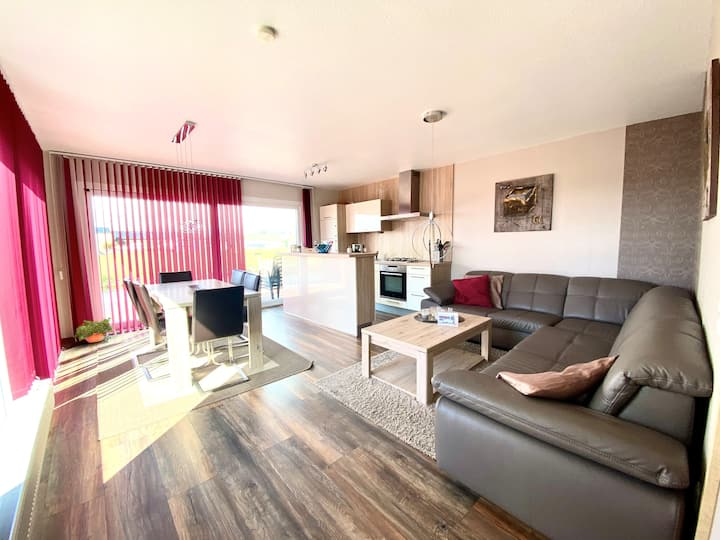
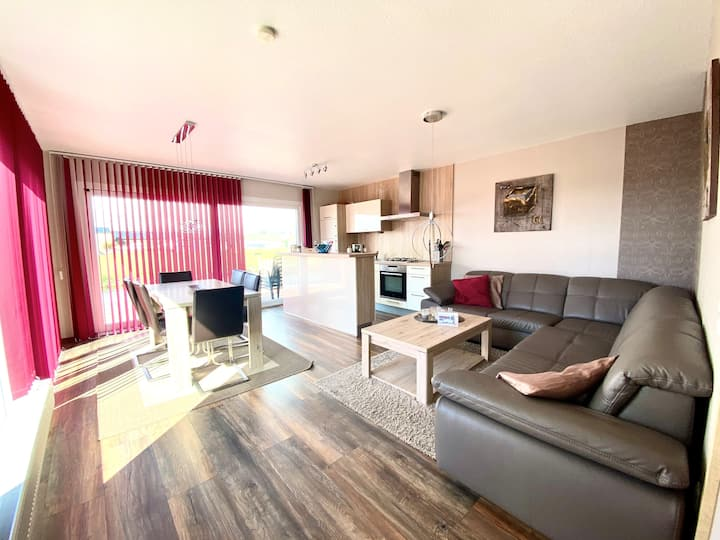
- potted plant [73,316,114,343]
